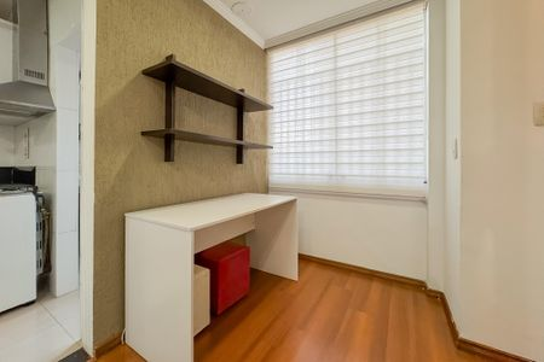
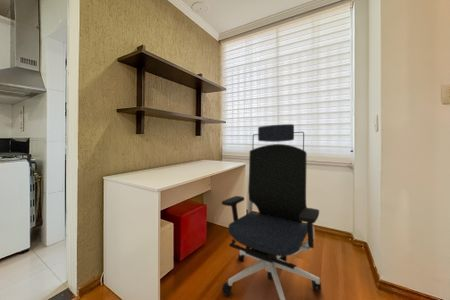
+ office chair [221,123,322,300]
